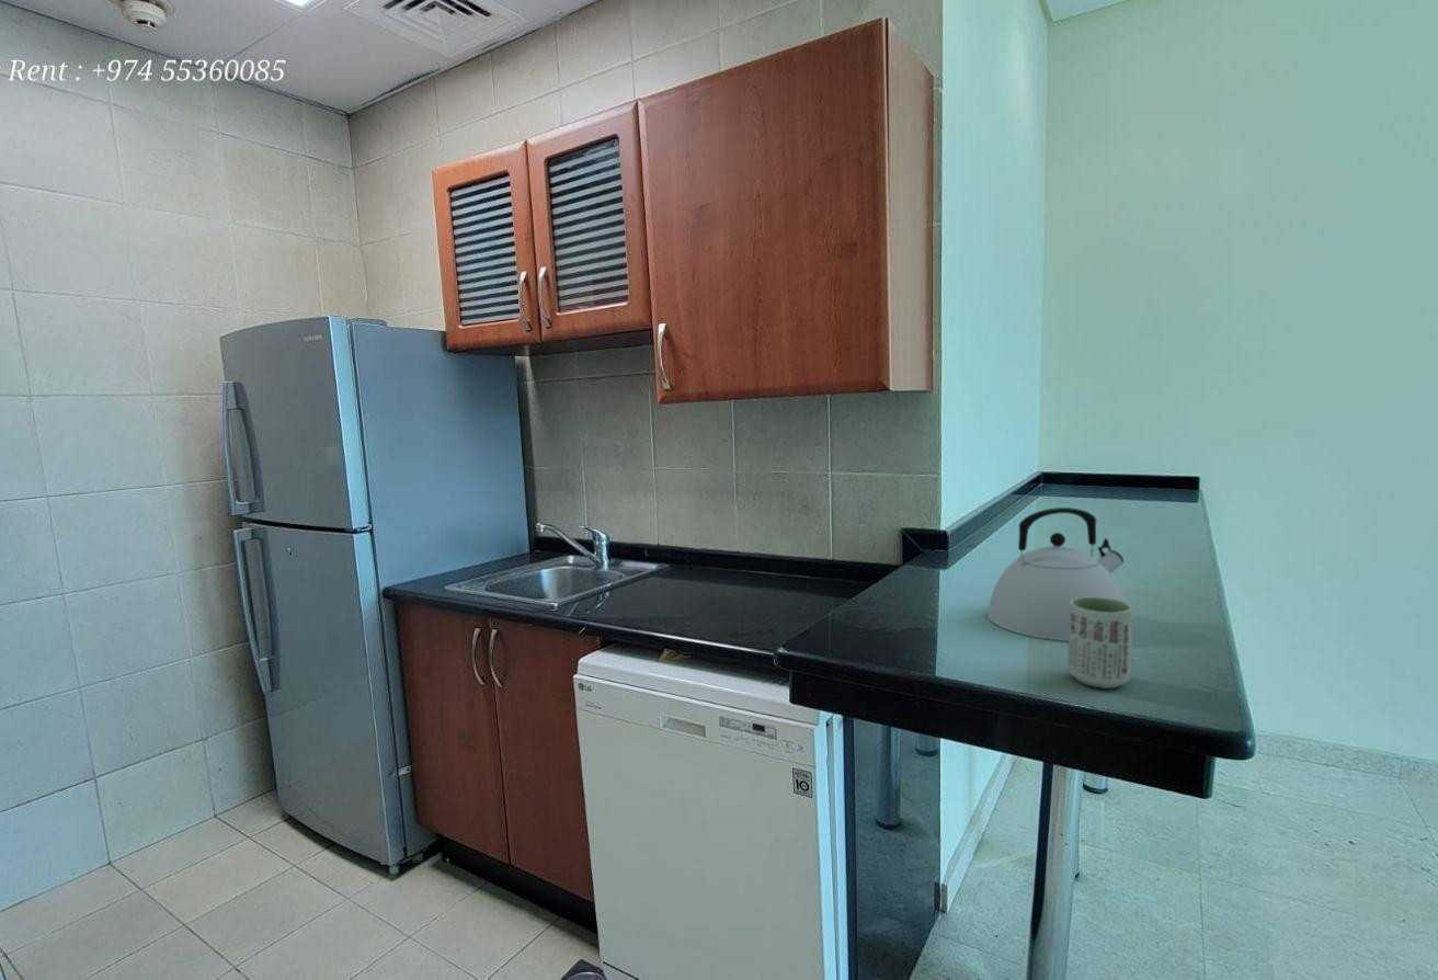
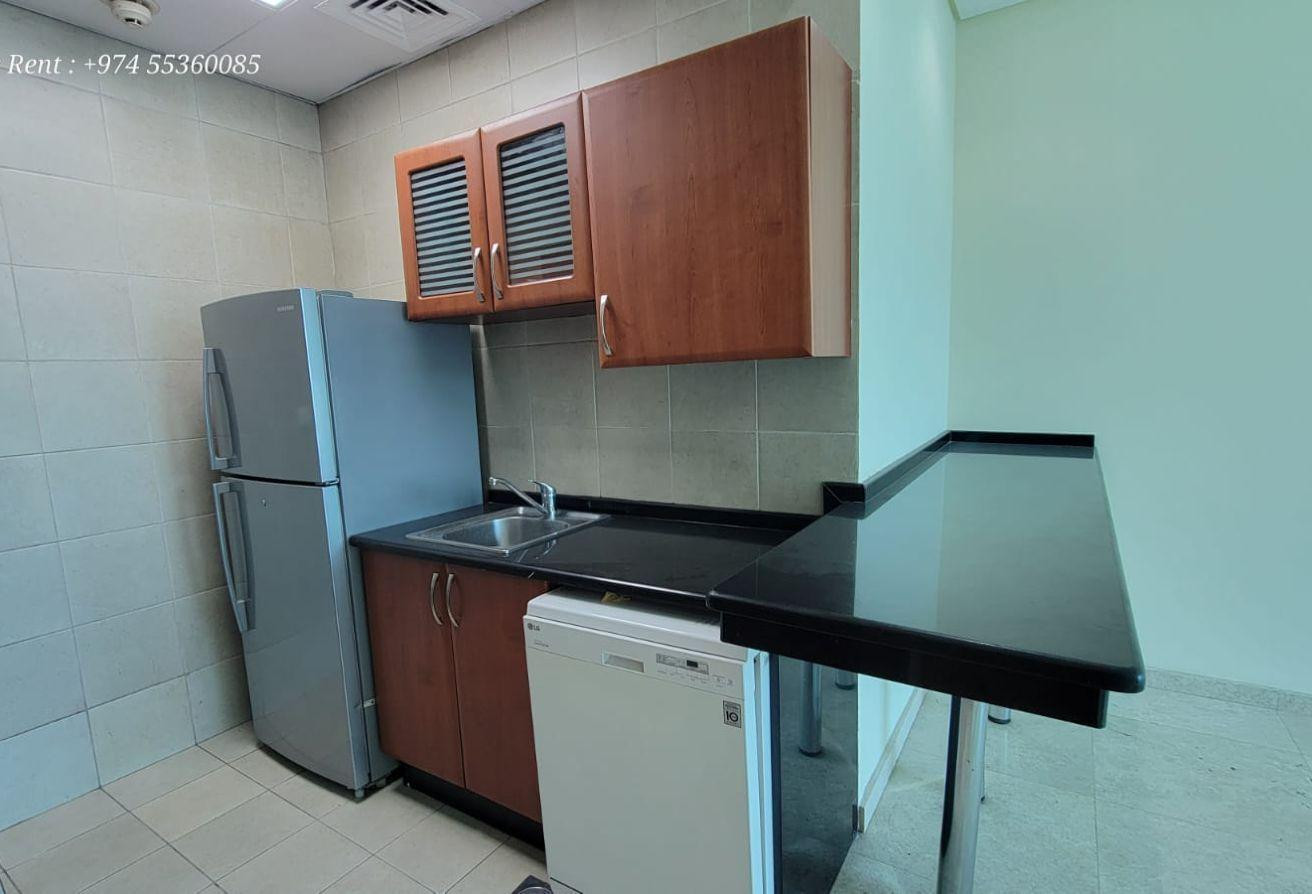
- cup [1068,596,1134,690]
- kettle [986,506,1128,642]
